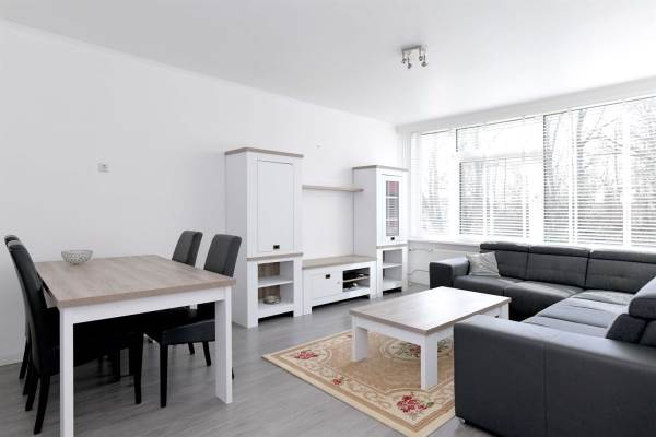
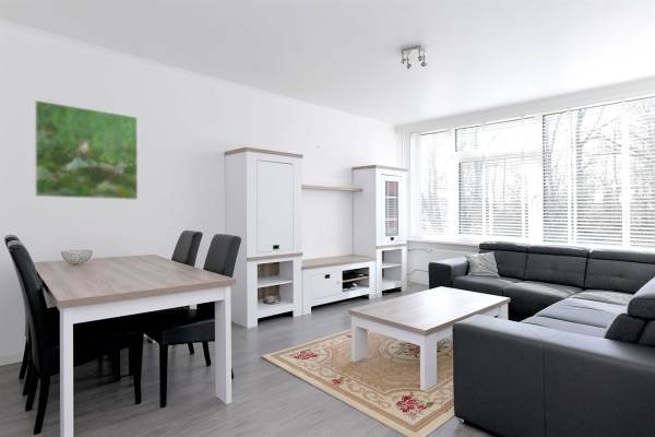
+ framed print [34,99,139,201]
